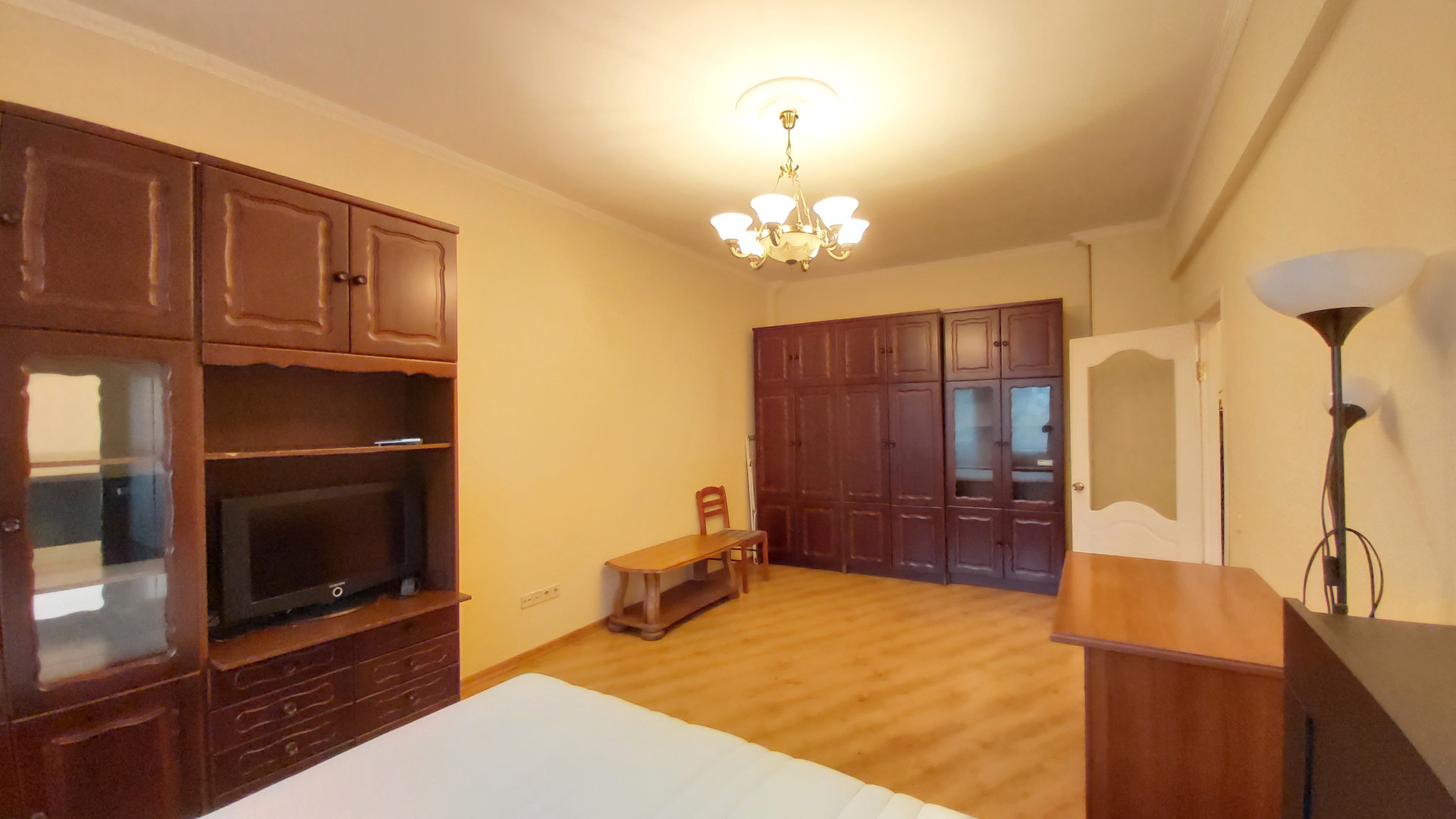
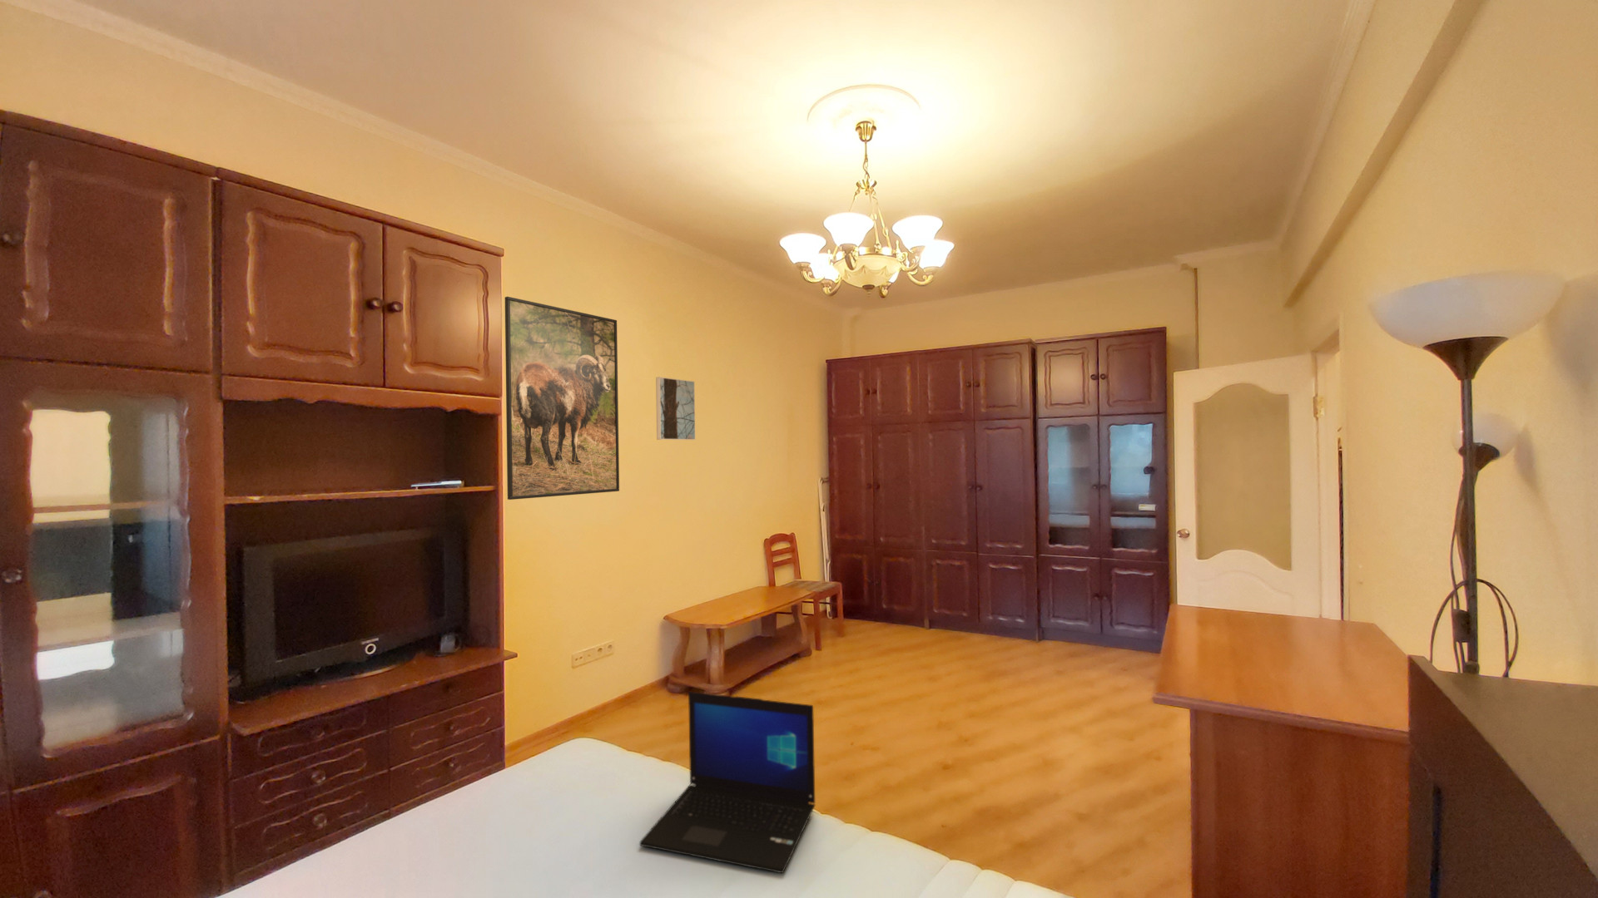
+ laptop [639,691,815,874]
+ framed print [655,376,697,441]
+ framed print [505,296,620,501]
